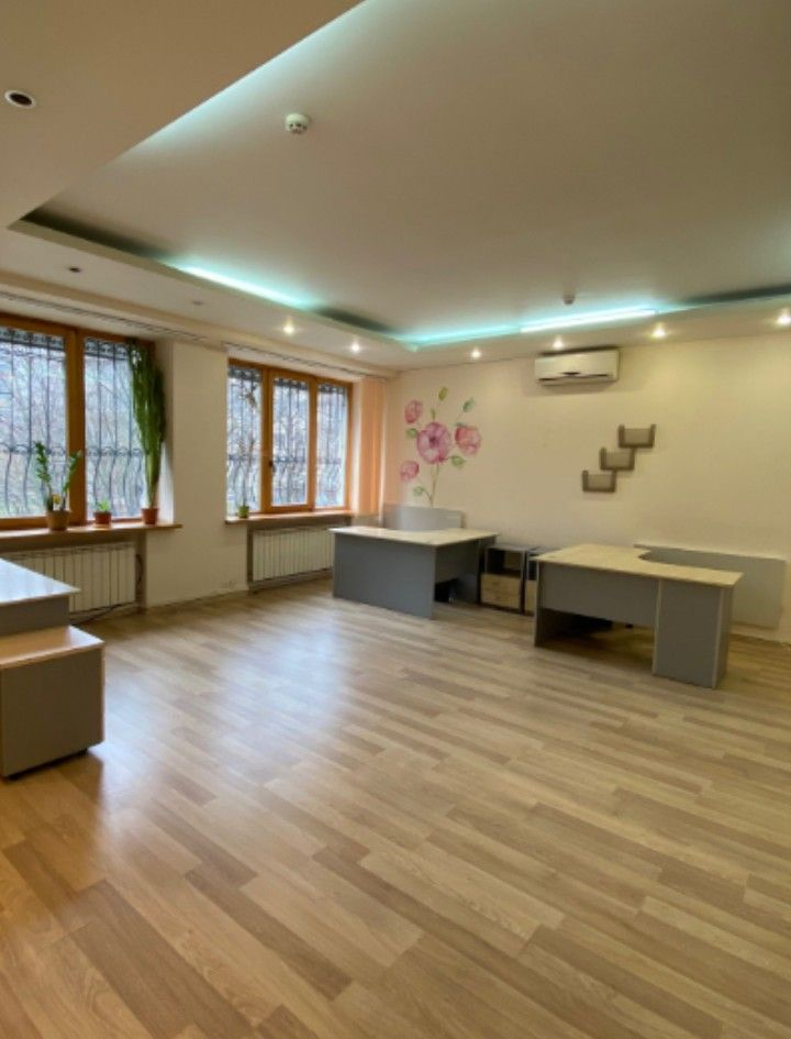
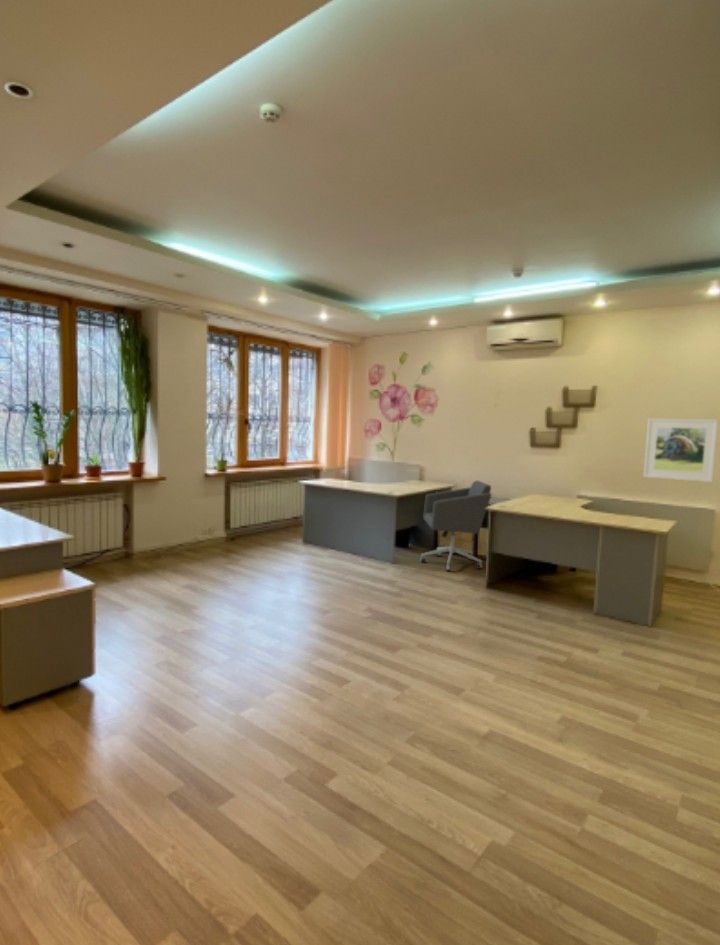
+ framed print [642,418,719,483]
+ office chair [419,479,492,572]
